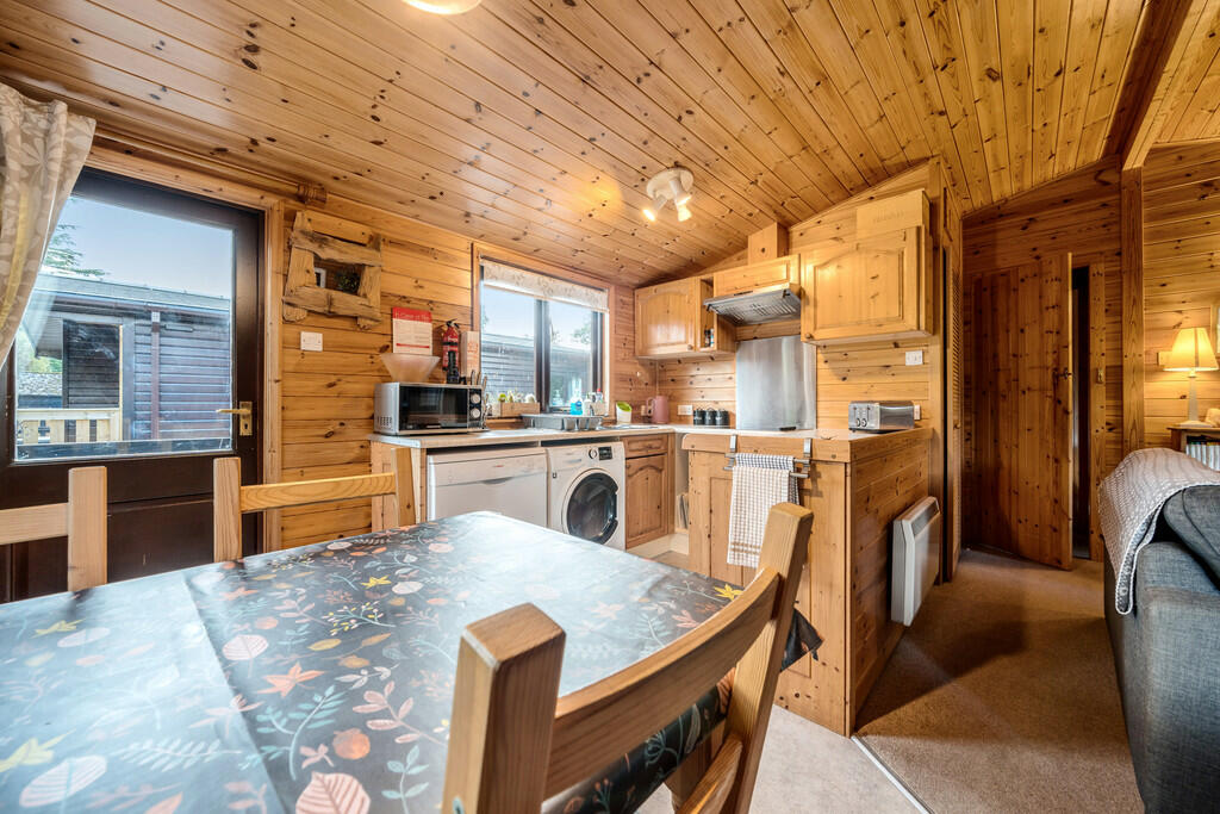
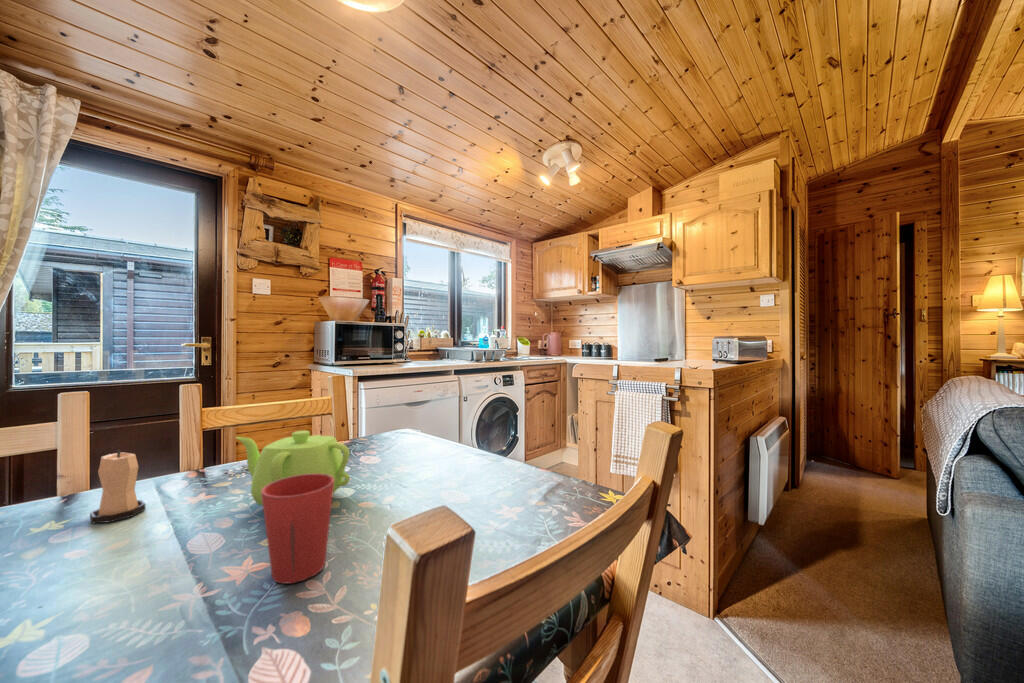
+ cup [261,474,334,585]
+ teapot [235,430,351,506]
+ candle [89,448,147,524]
